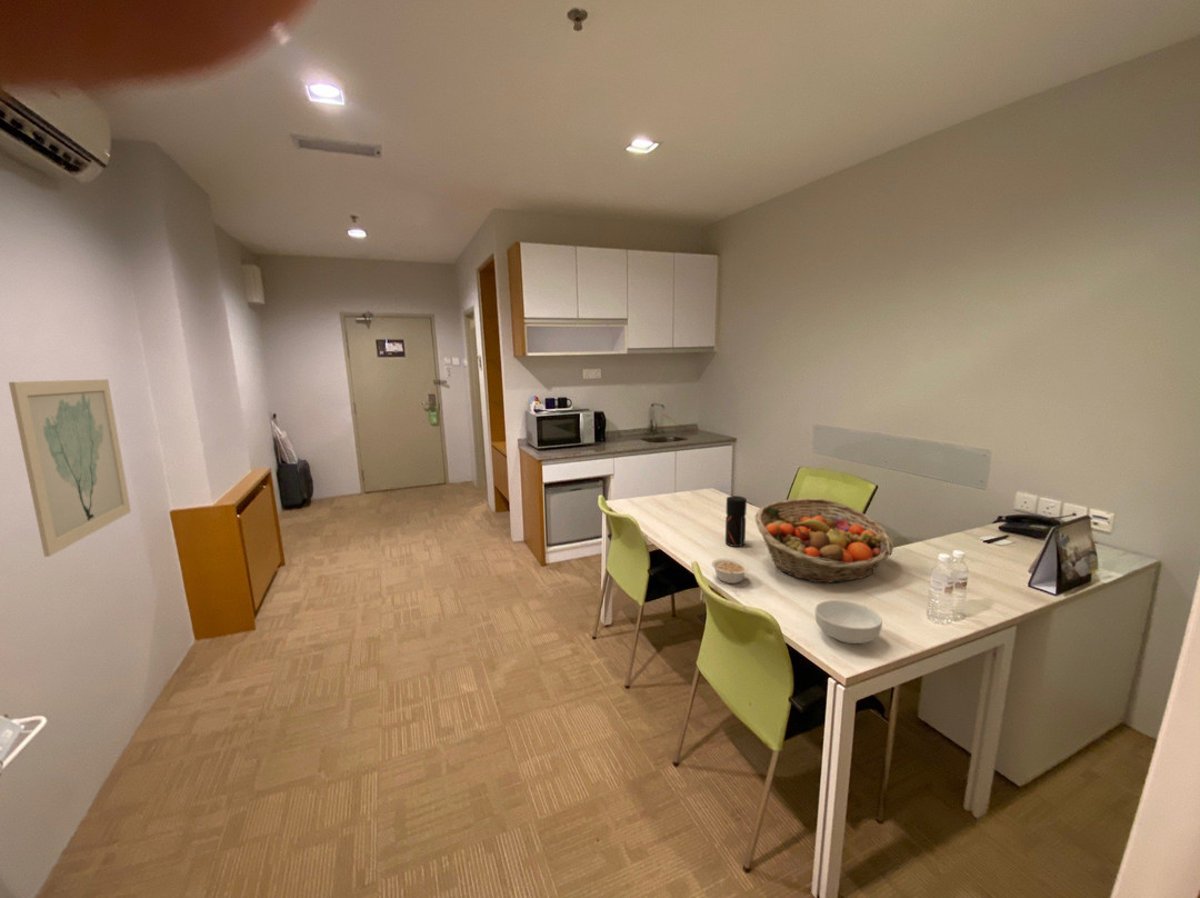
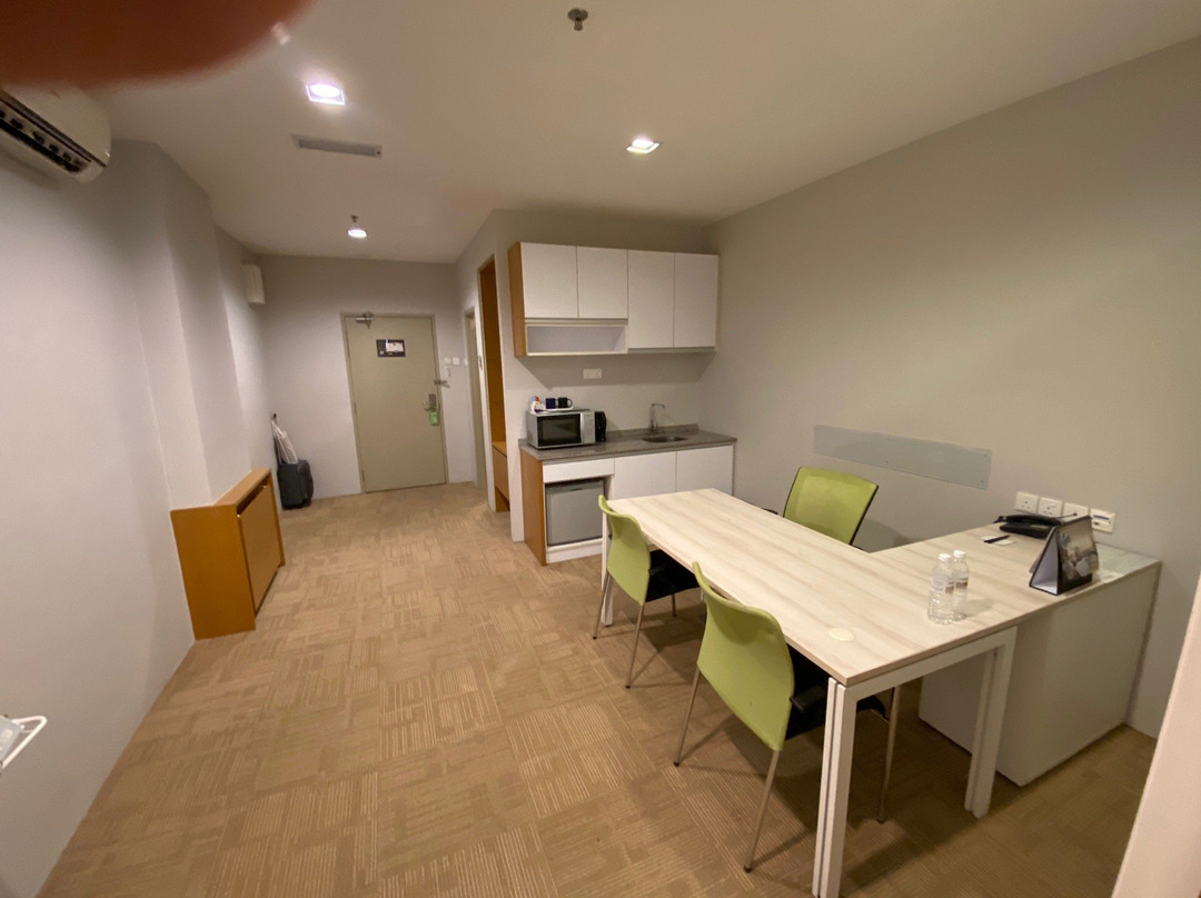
- cereal bowl [814,599,883,645]
- legume [711,558,750,585]
- fruit basket [753,497,896,585]
- wall art [8,378,132,558]
- pepper grinder [724,495,748,548]
